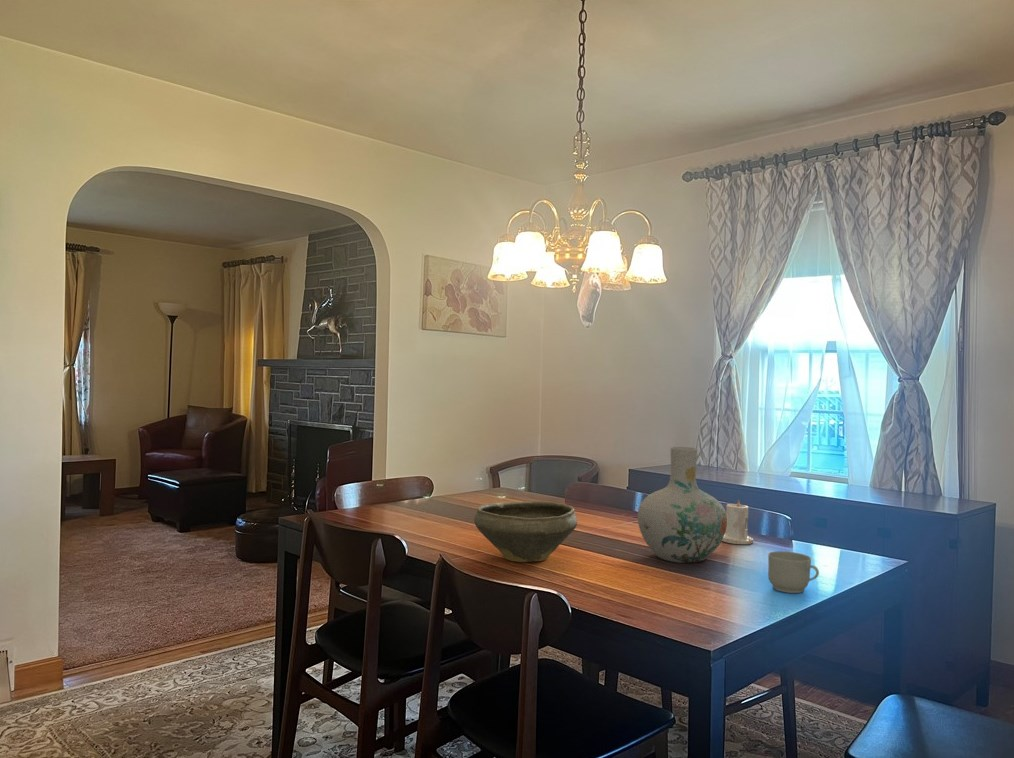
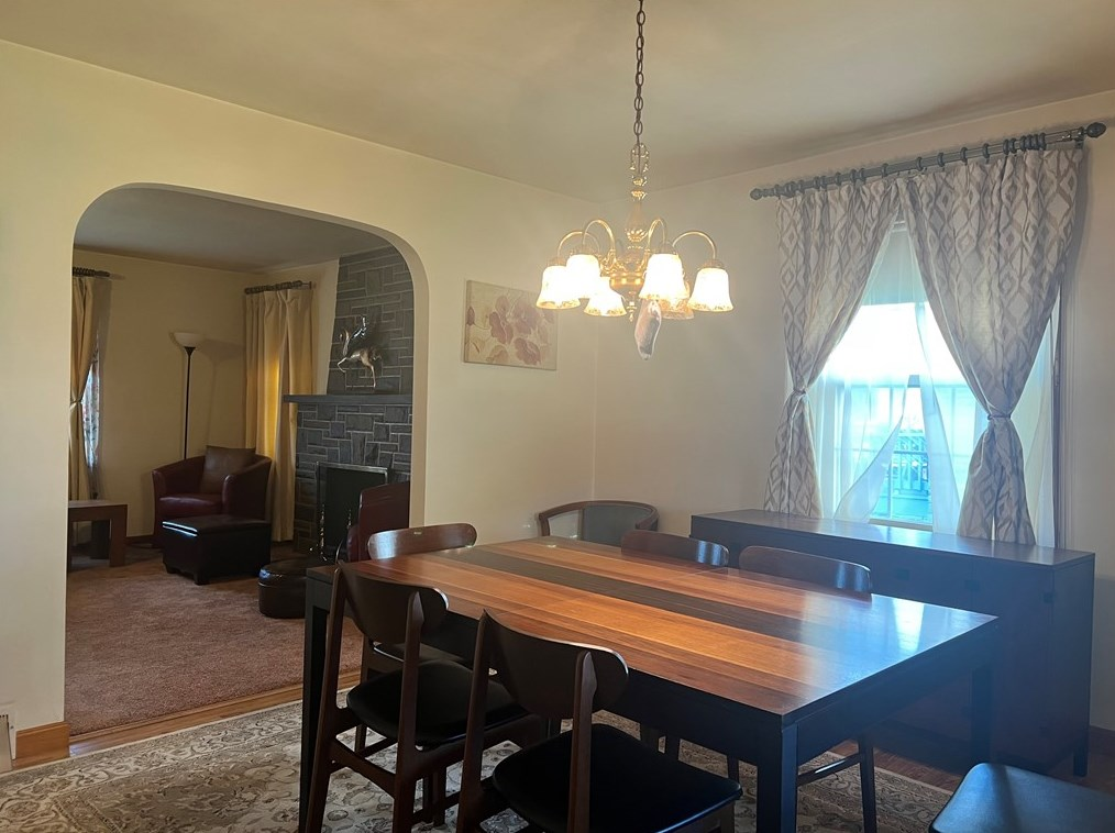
- bowl [473,500,578,563]
- candle [721,499,754,545]
- vase [637,446,727,564]
- mug [767,550,820,594]
